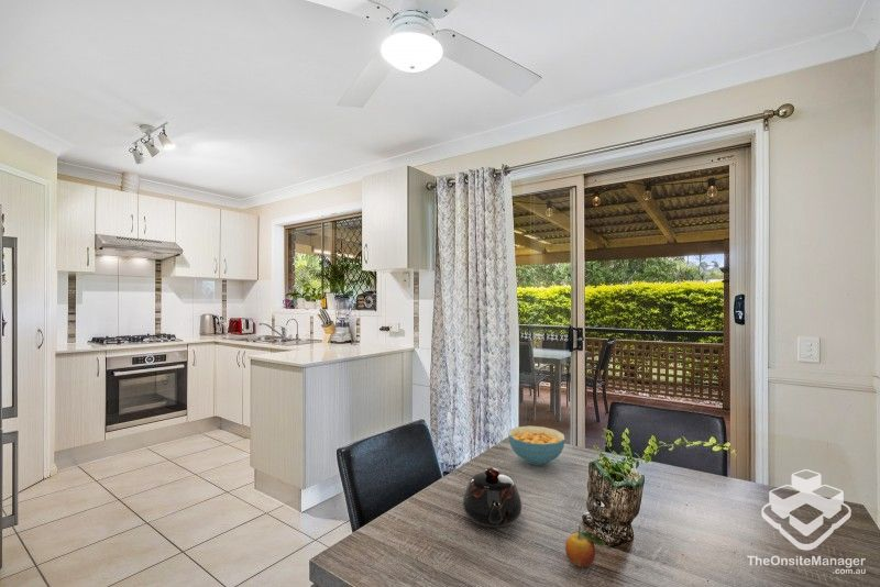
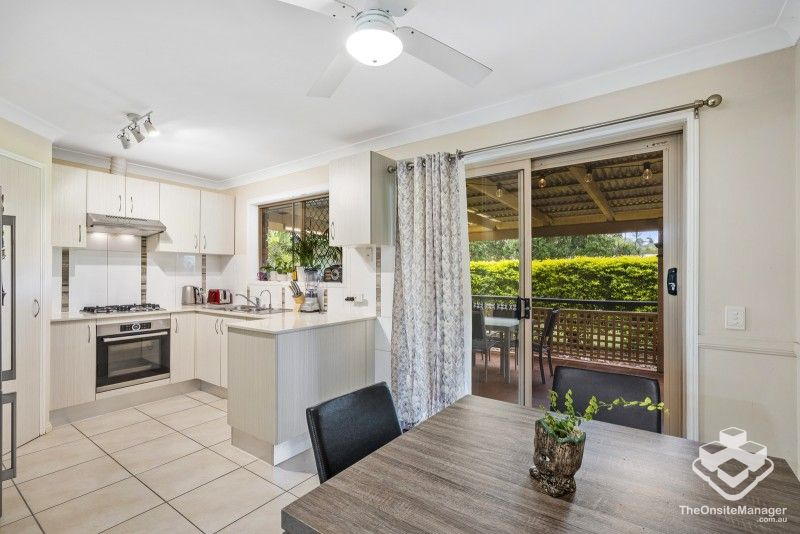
- cereal bowl [507,424,566,466]
- fruit [564,524,614,568]
- teapot [462,466,522,530]
